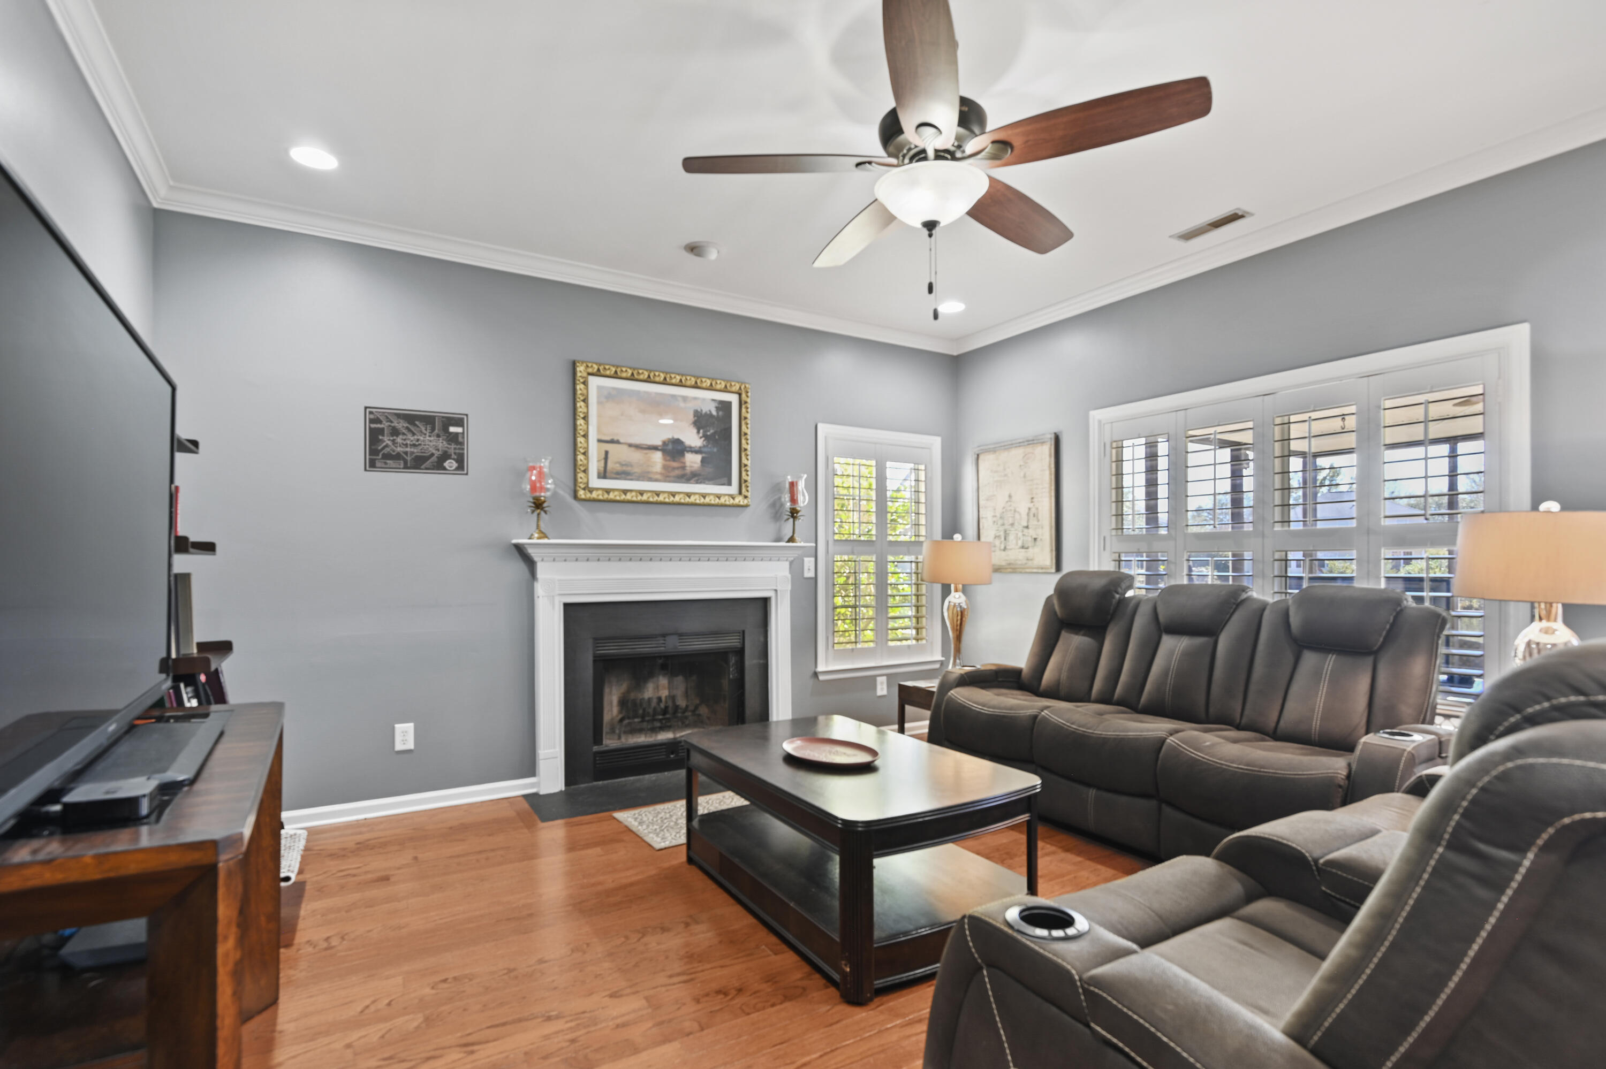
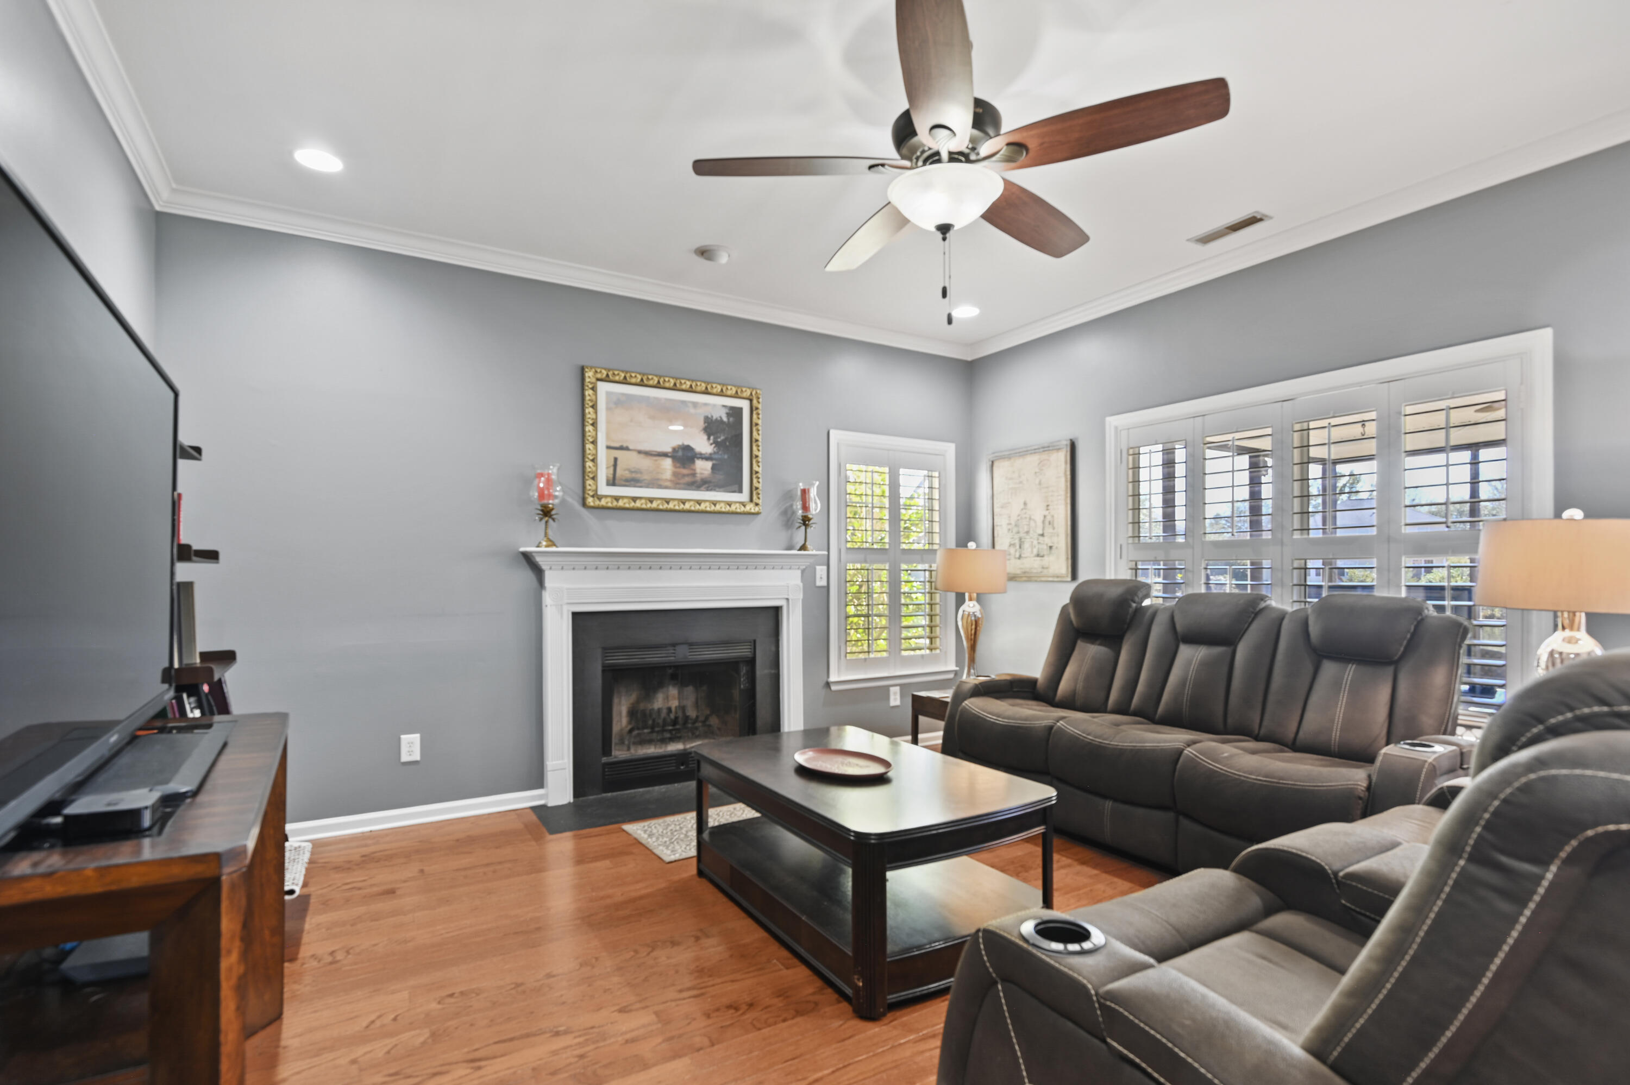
- wall art [364,406,469,476]
